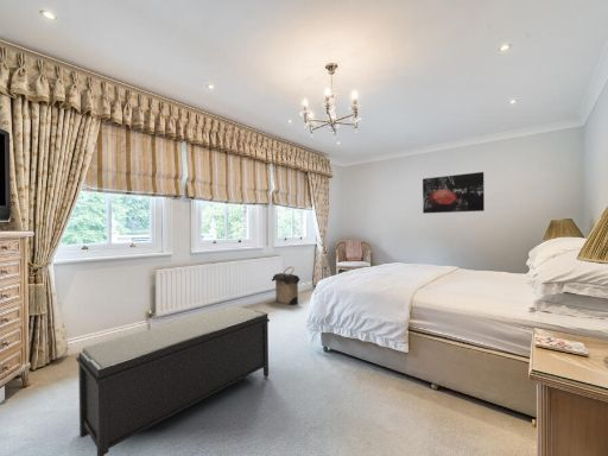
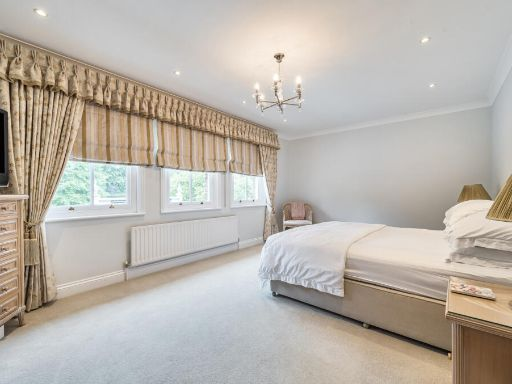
- bench [75,305,271,456]
- wall art [422,171,486,215]
- laundry hamper [271,266,302,305]
